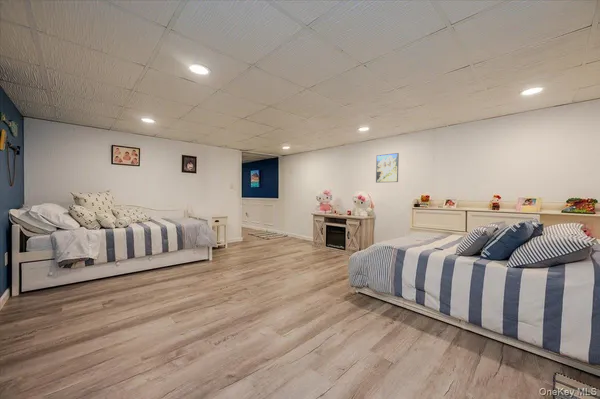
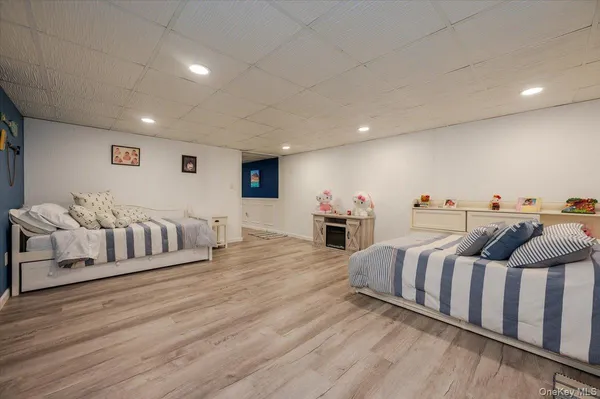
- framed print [375,152,400,184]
